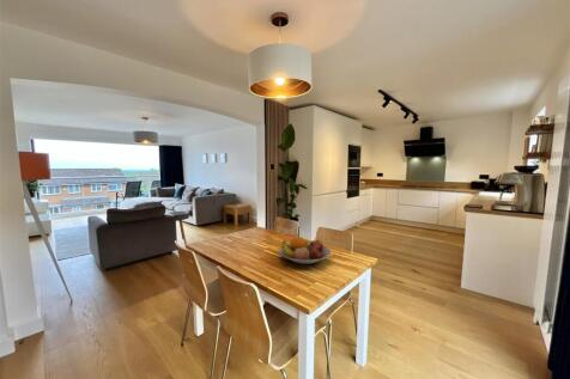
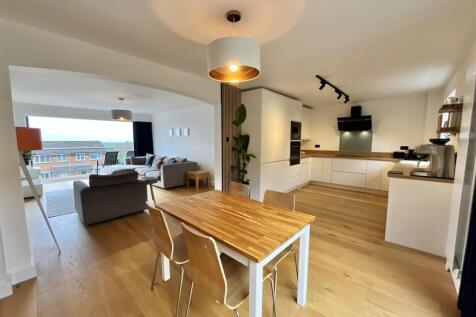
- fruit bowl [278,236,332,265]
